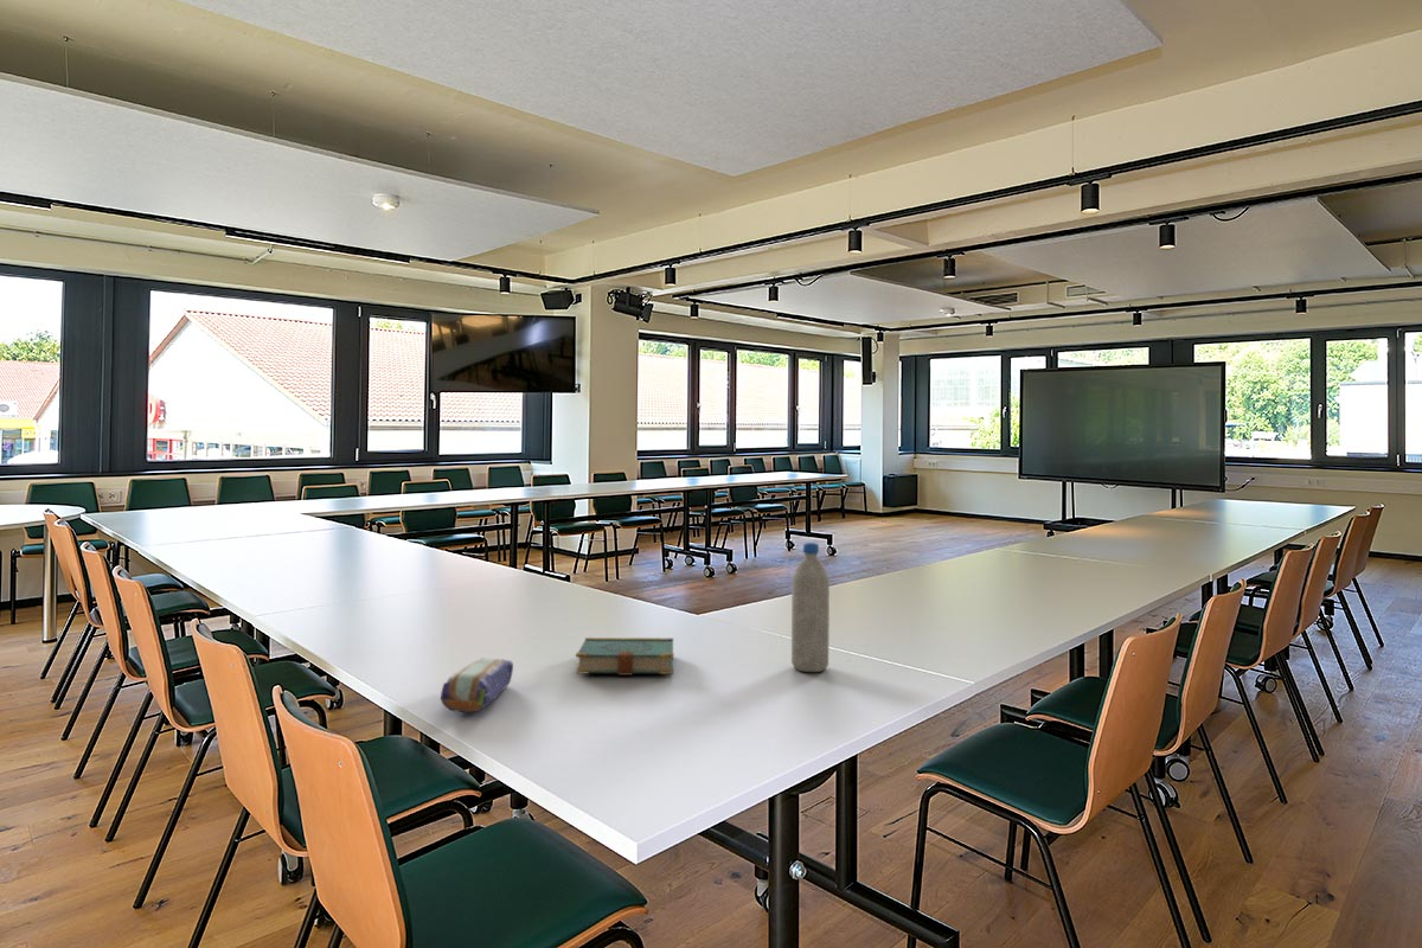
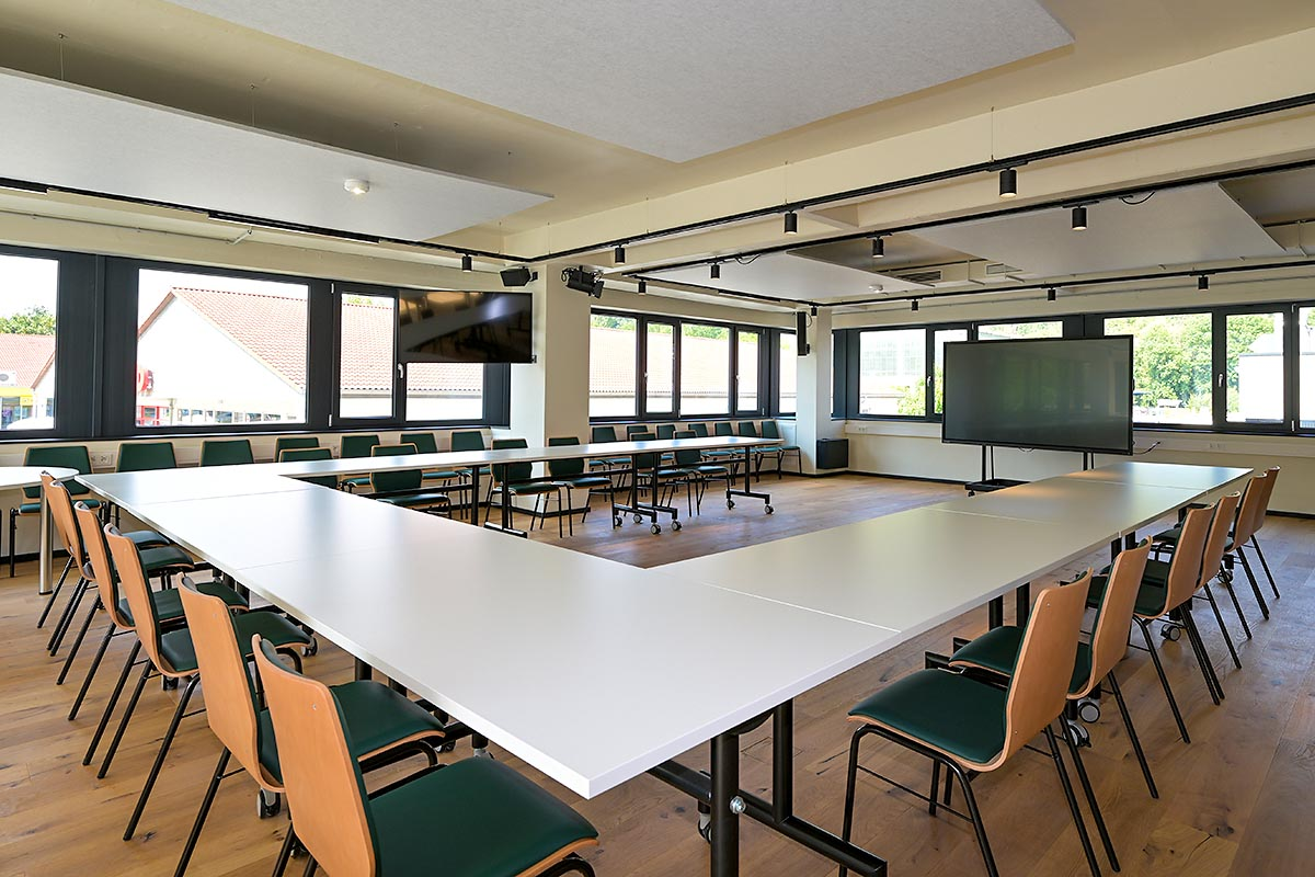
- pencil case [440,656,514,713]
- book [571,636,675,677]
- water bottle [790,542,831,673]
